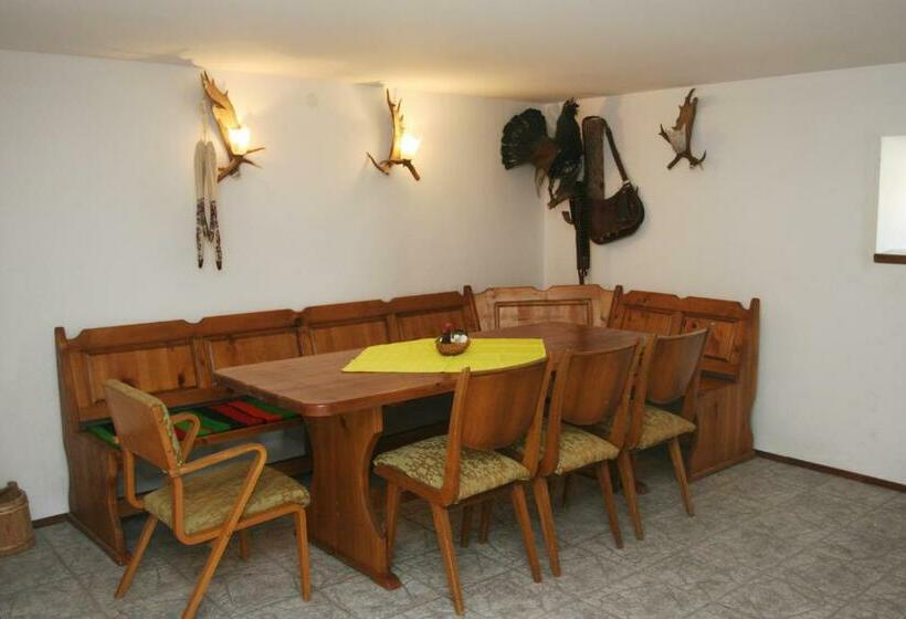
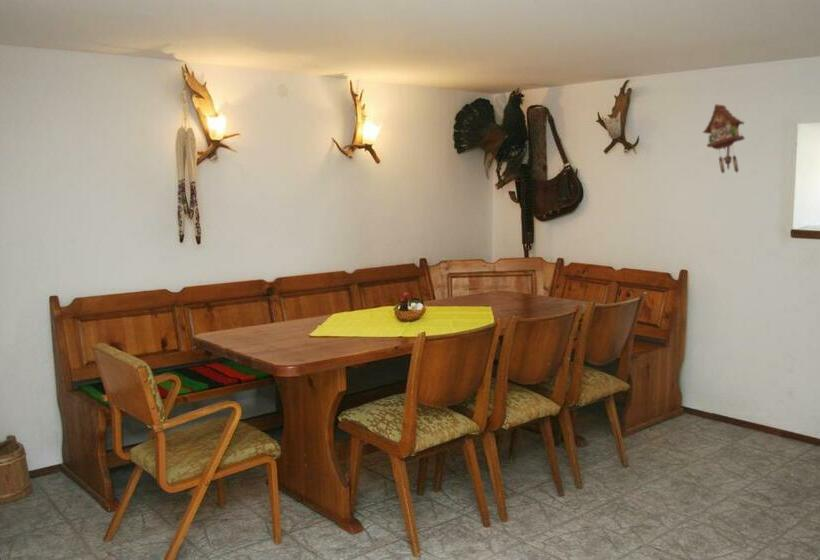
+ cuckoo clock [702,103,746,174]
